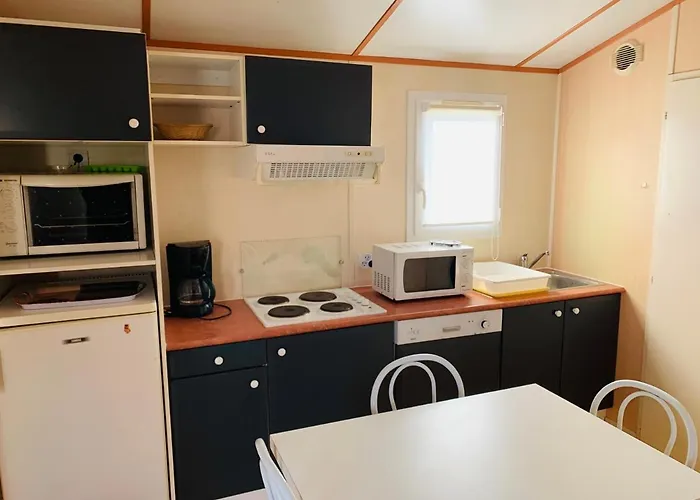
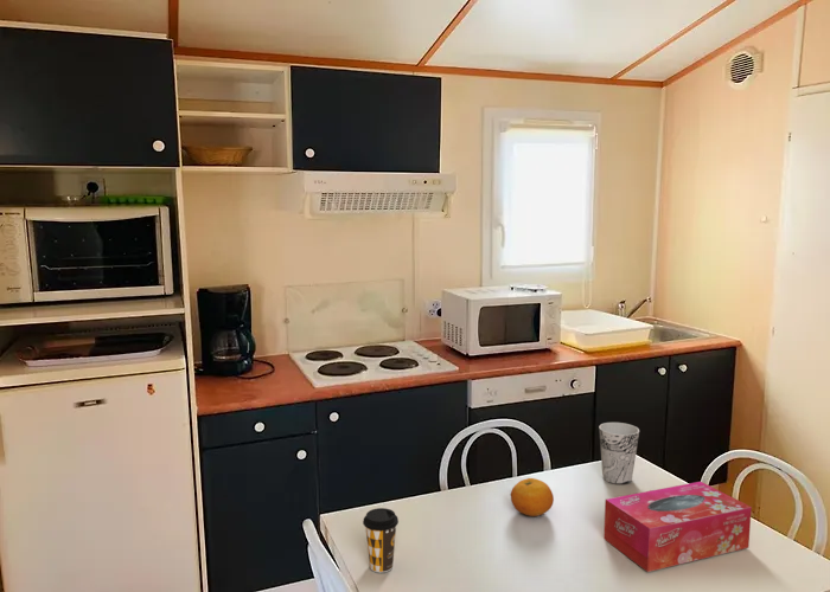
+ coffee cup [362,507,400,573]
+ fruit [510,477,555,517]
+ cup [598,422,640,485]
+ tissue box [602,481,753,573]
